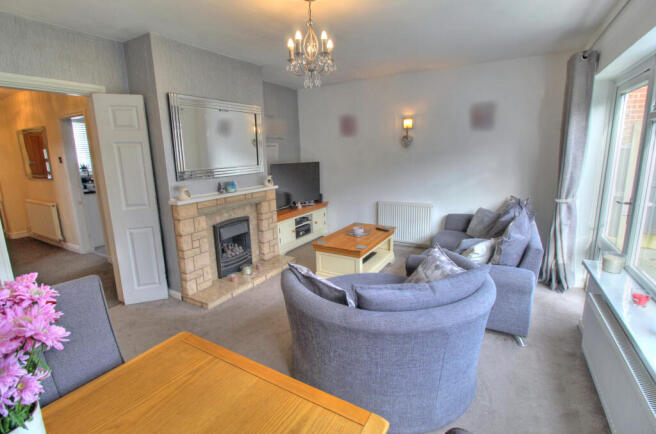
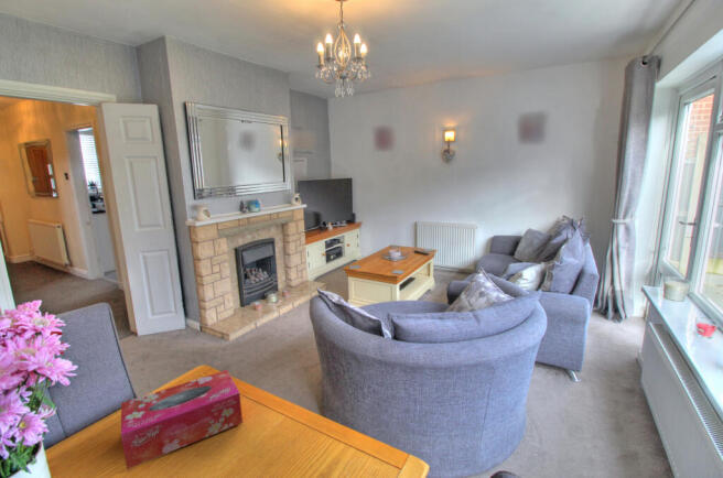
+ tissue box [120,369,244,470]
